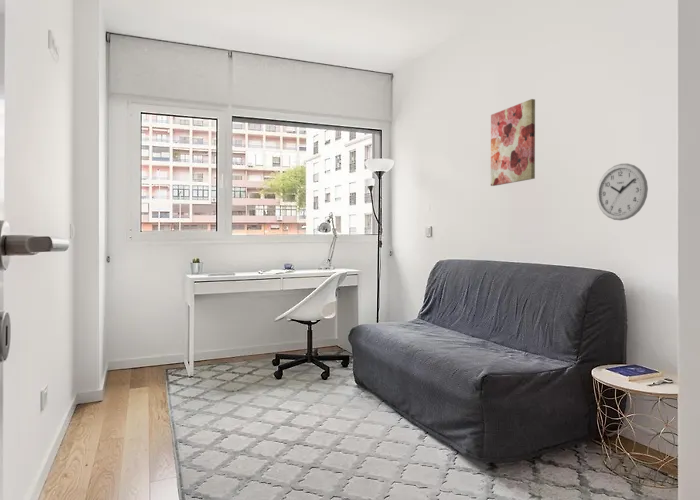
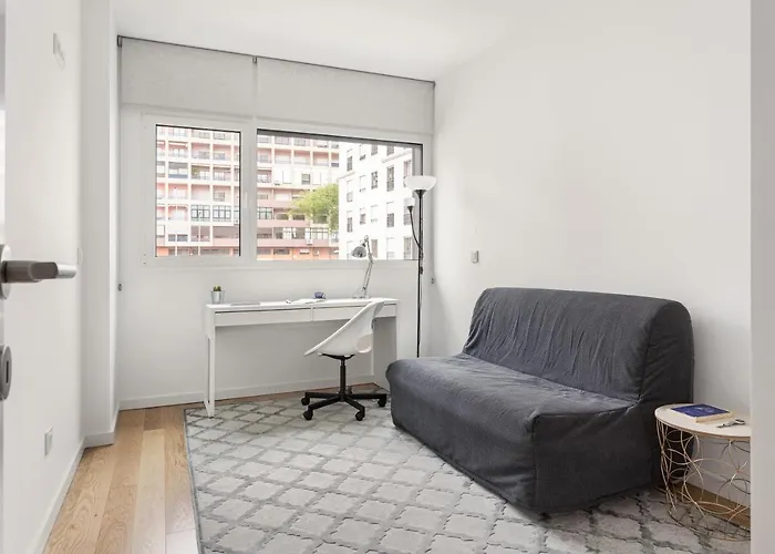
- wall clock [596,163,649,221]
- wall art [490,98,536,187]
